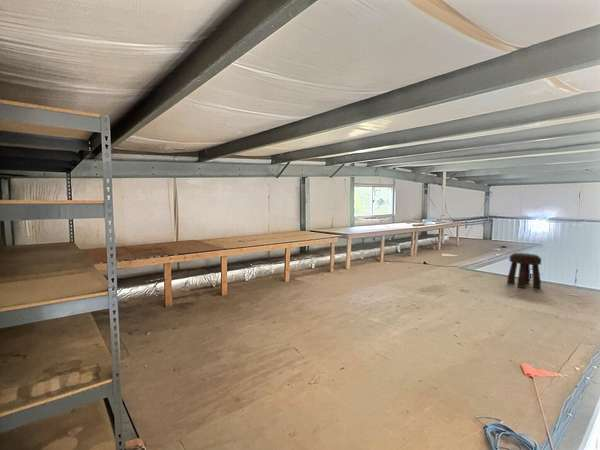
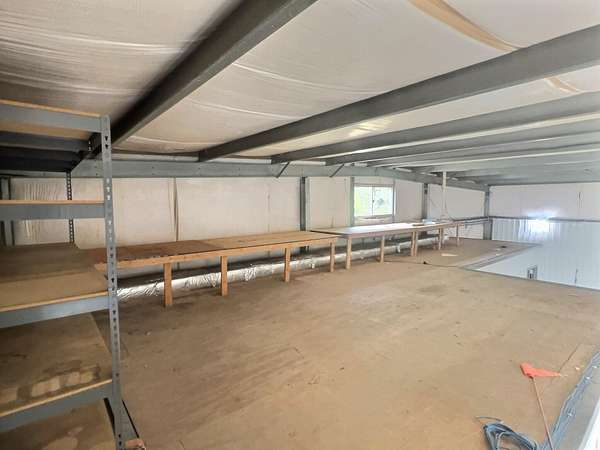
- stool [506,252,542,289]
